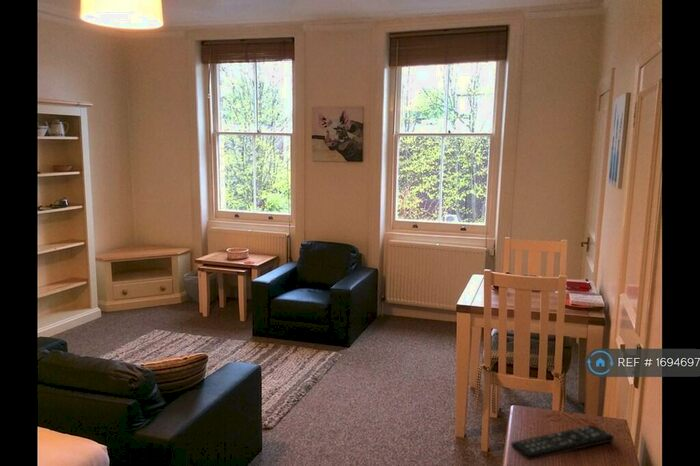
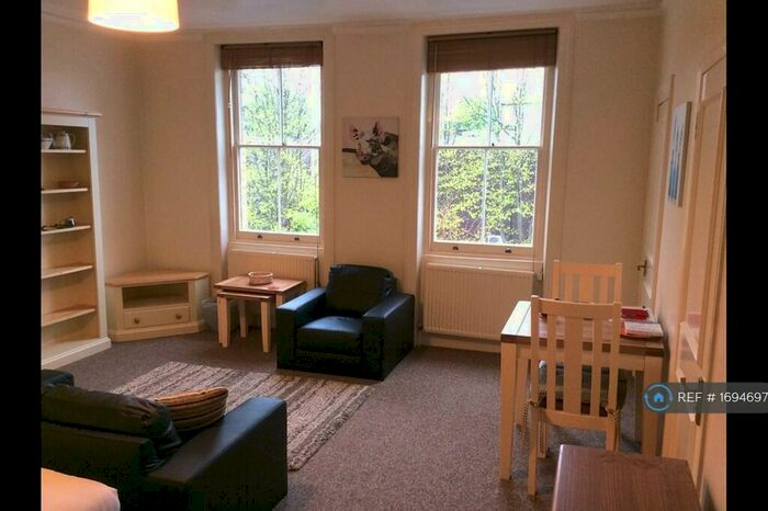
- remote control [510,424,615,462]
